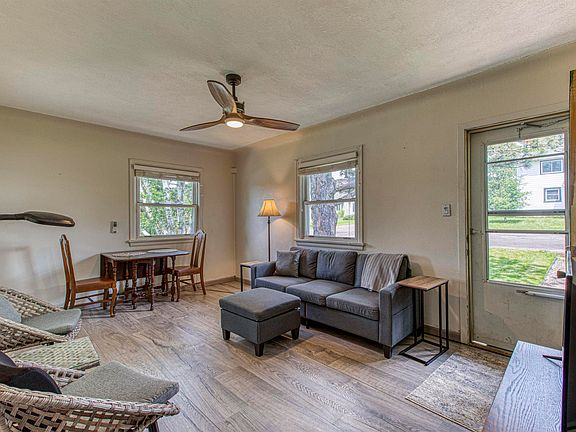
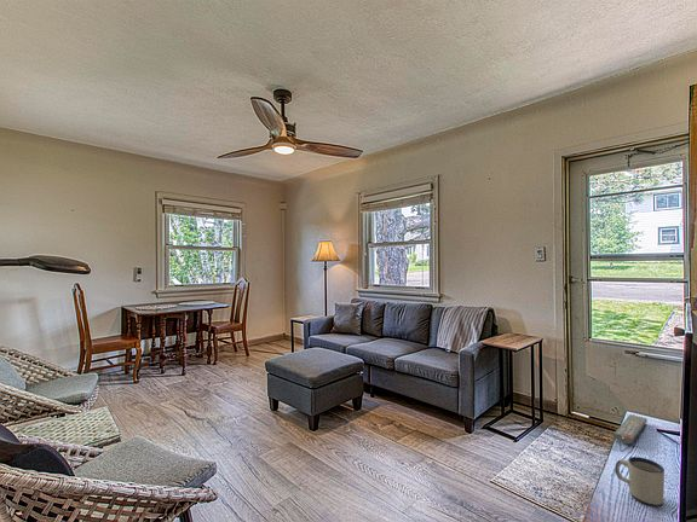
+ remote control [612,413,647,445]
+ mug [615,456,666,507]
